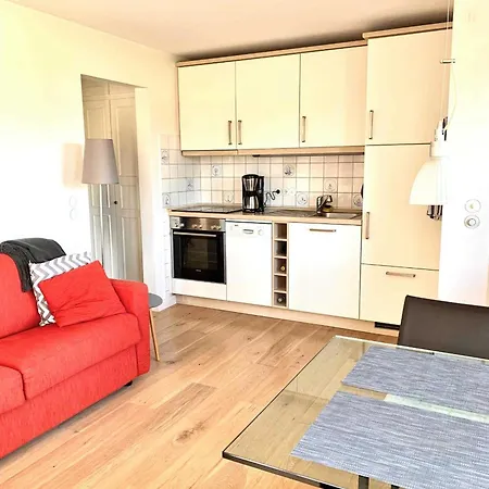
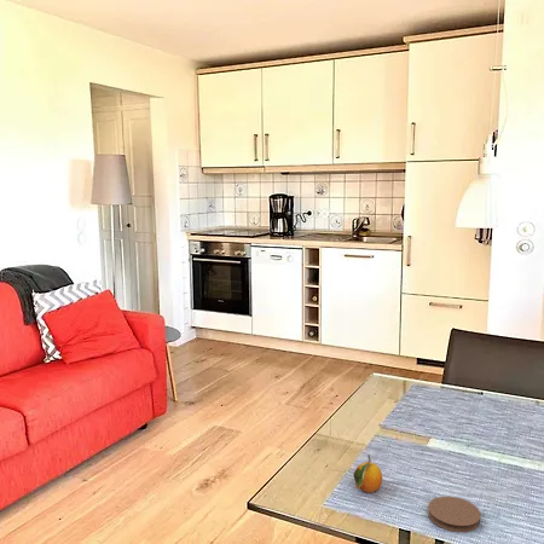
+ coaster [427,496,482,533]
+ fruit [352,453,383,494]
